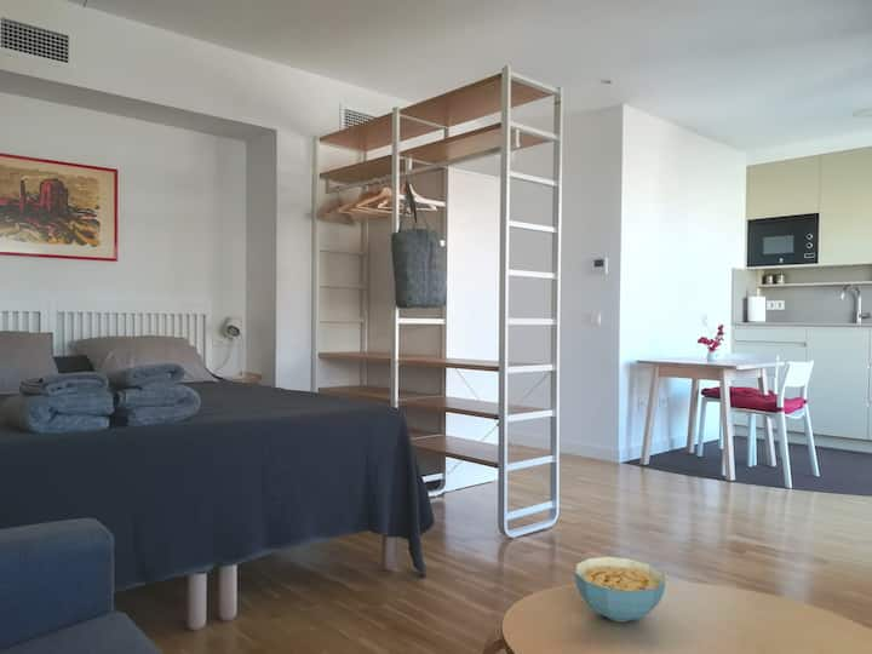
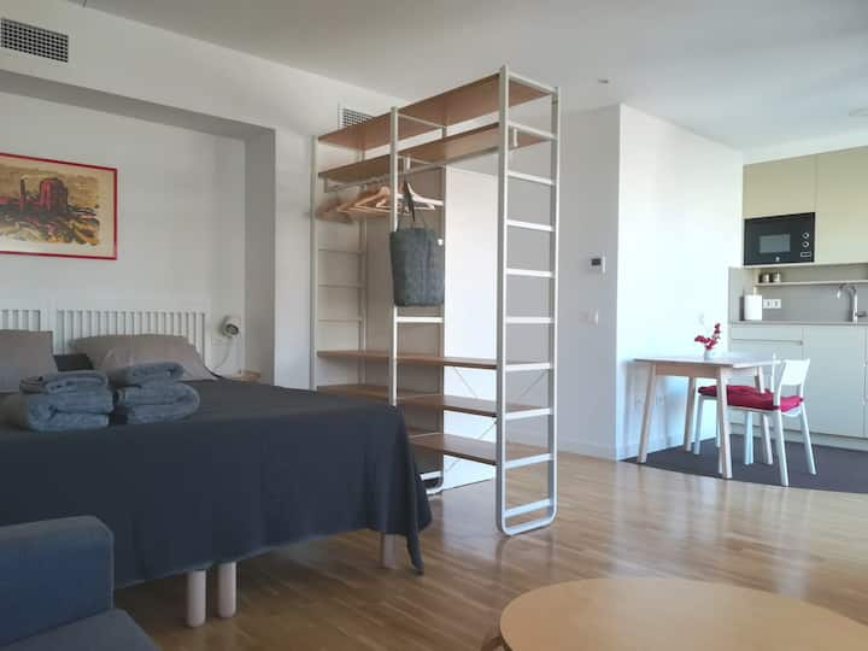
- cereal bowl [574,556,666,623]
